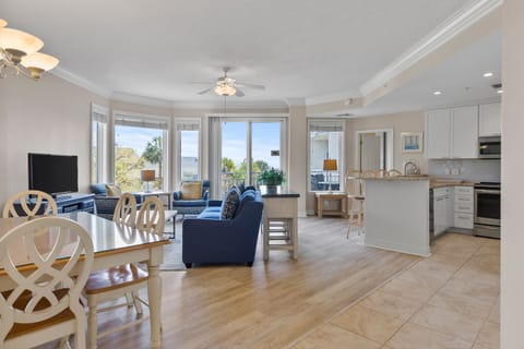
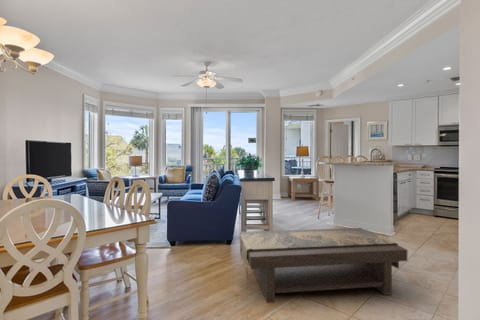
+ coffee table [239,227,408,304]
